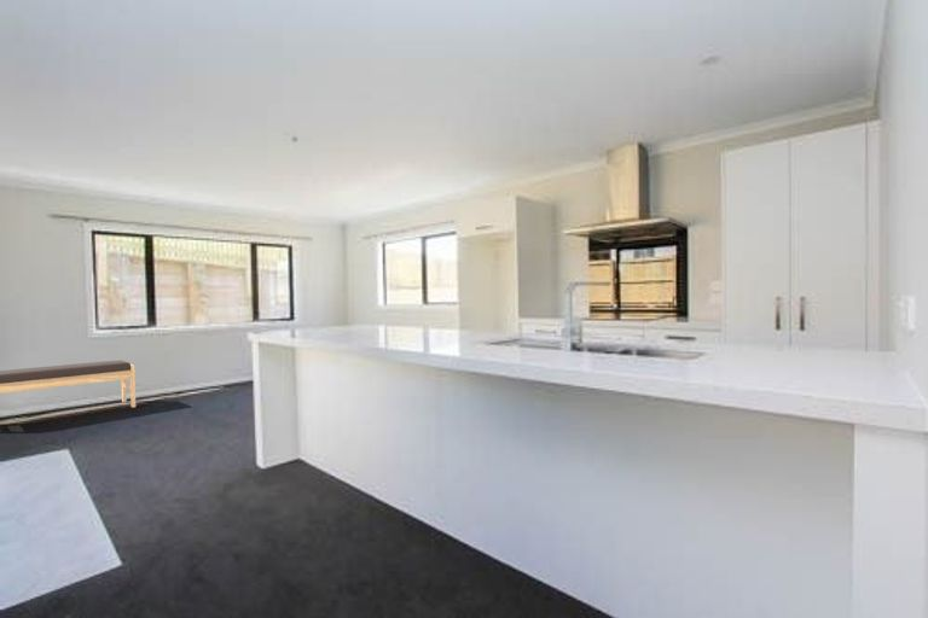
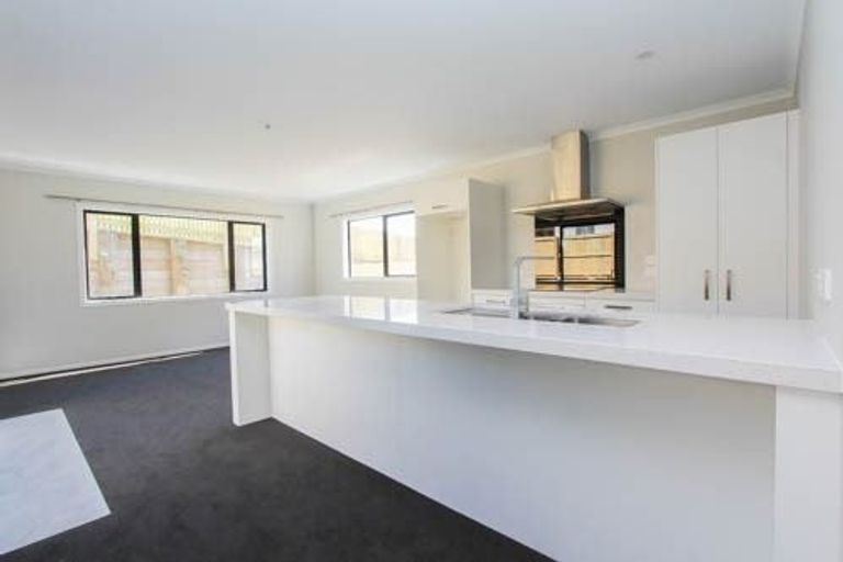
- bench [0,360,137,409]
